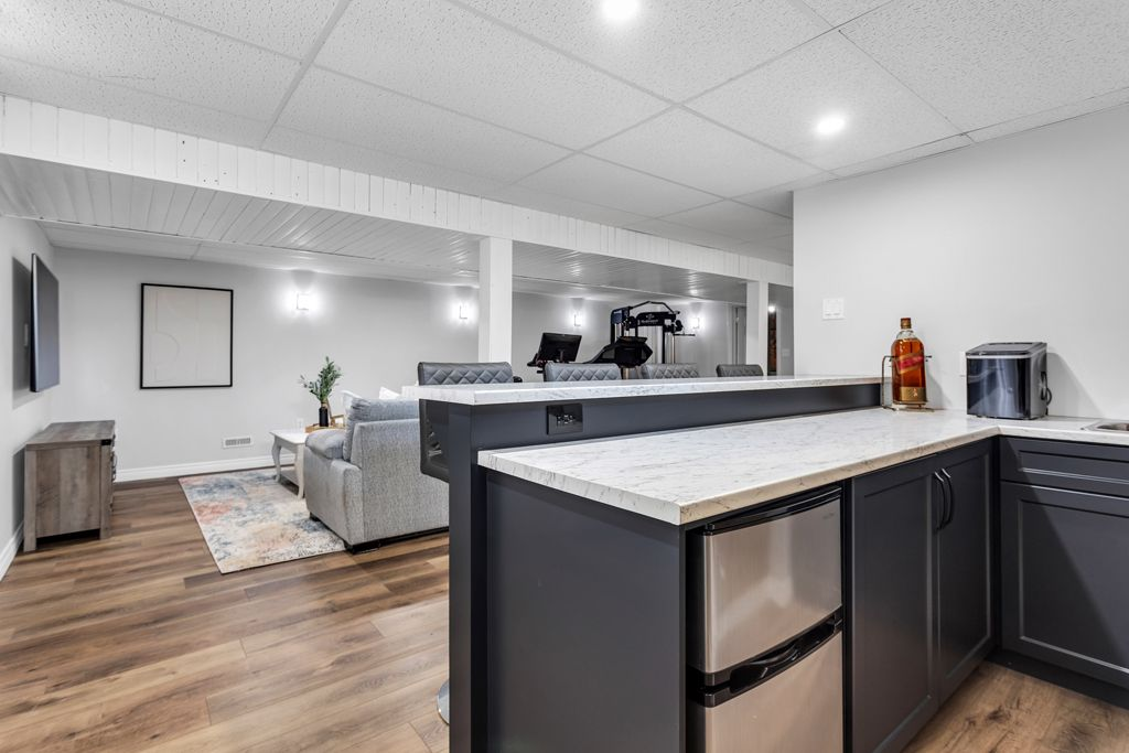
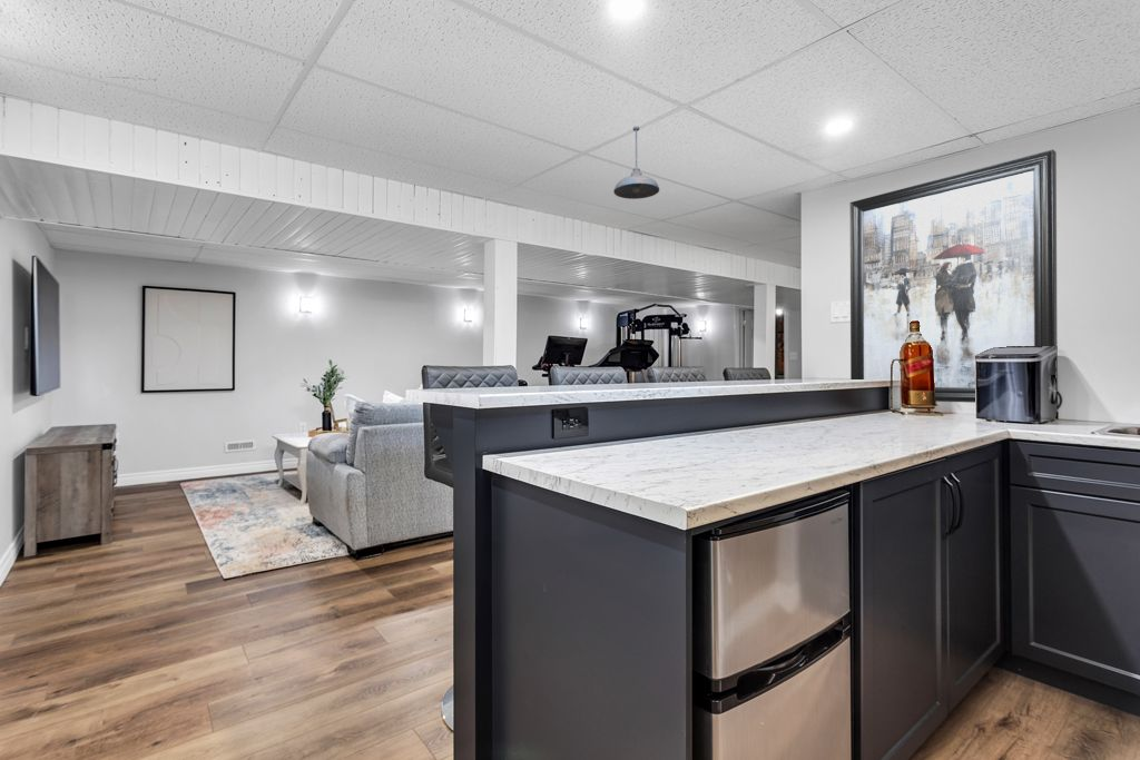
+ wall art [849,149,1059,404]
+ pendant light [612,126,660,200]
